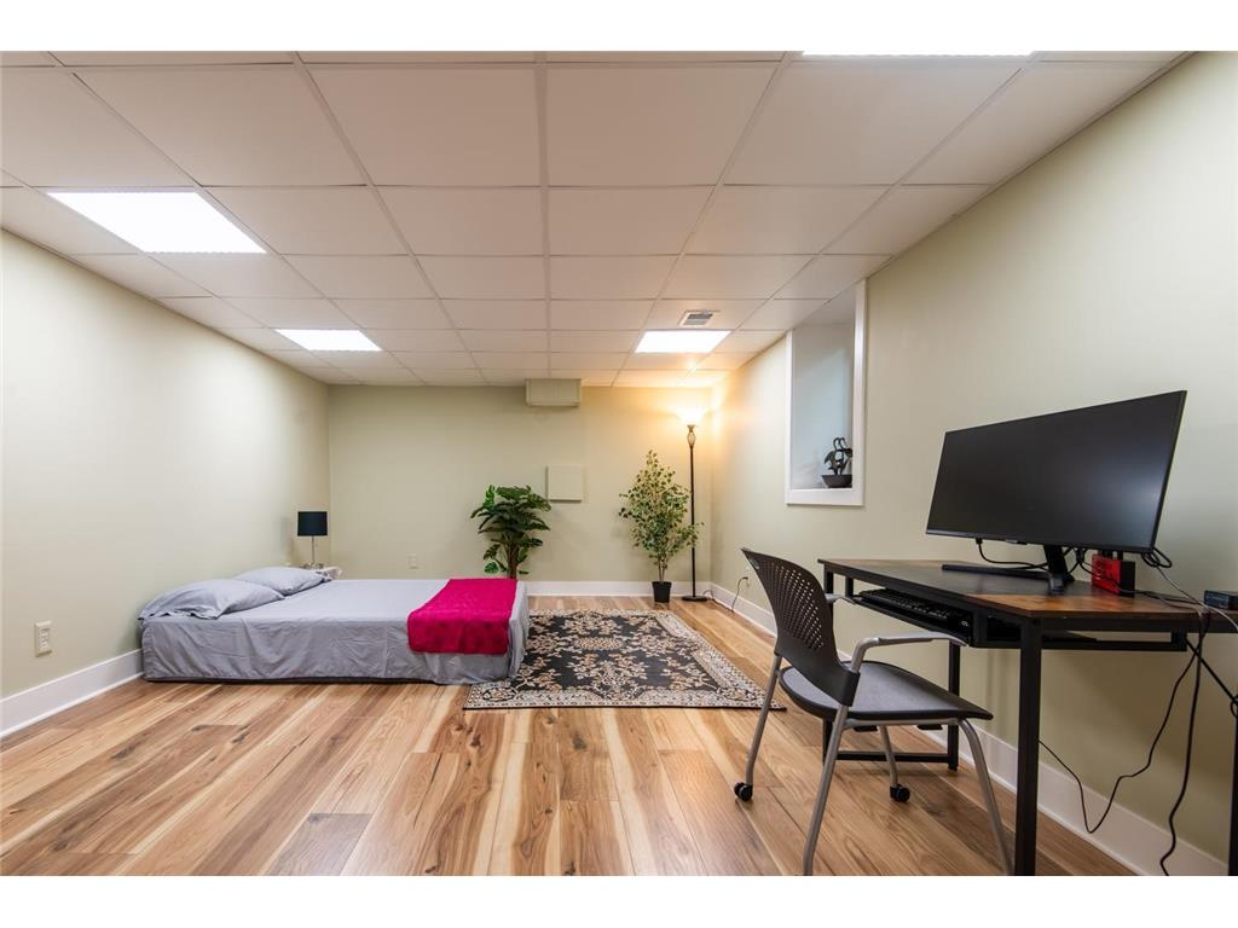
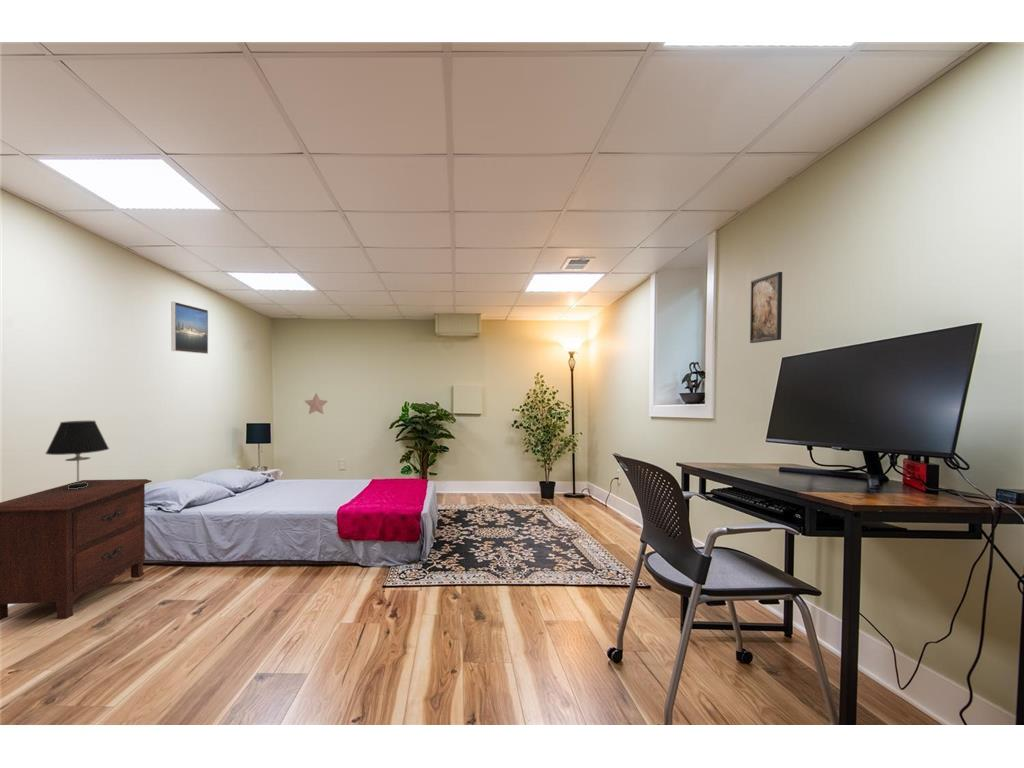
+ table lamp [44,420,110,489]
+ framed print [170,301,209,355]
+ nightstand [0,478,153,621]
+ decorative star [304,392,329,415]
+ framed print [749,271,783,344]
